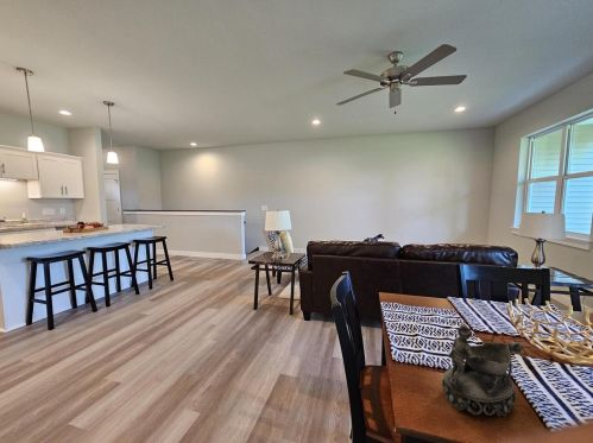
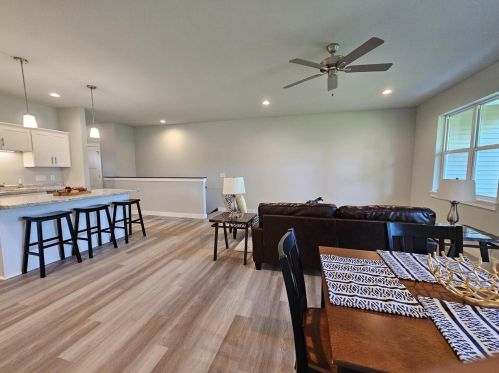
- decorative bowl [441,324,524,418]
